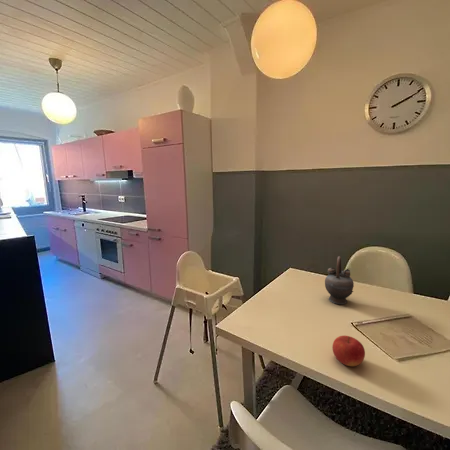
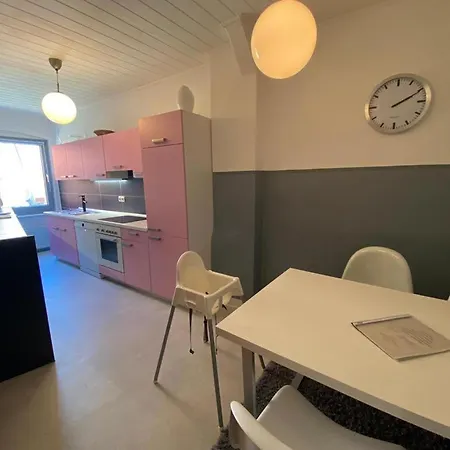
- teapot [324,255,355,305]
- fruit [331,335,366,367]
